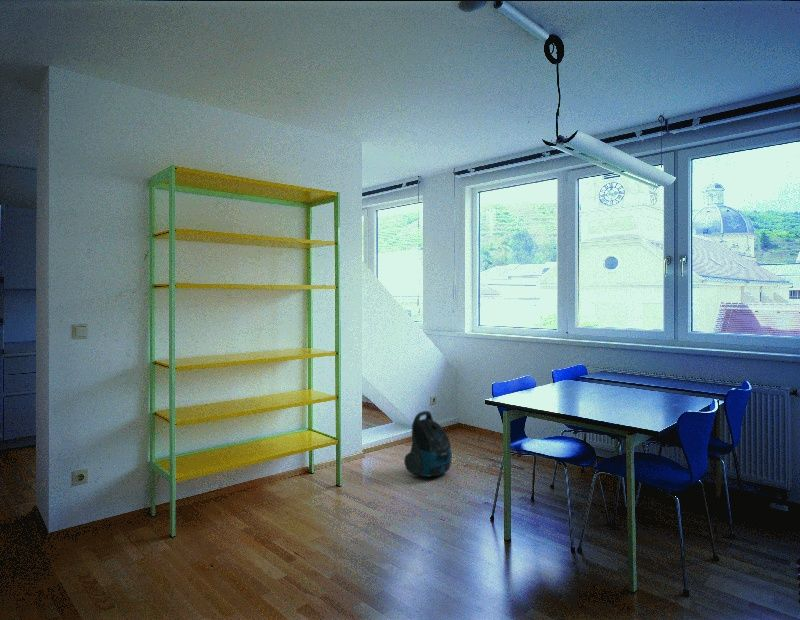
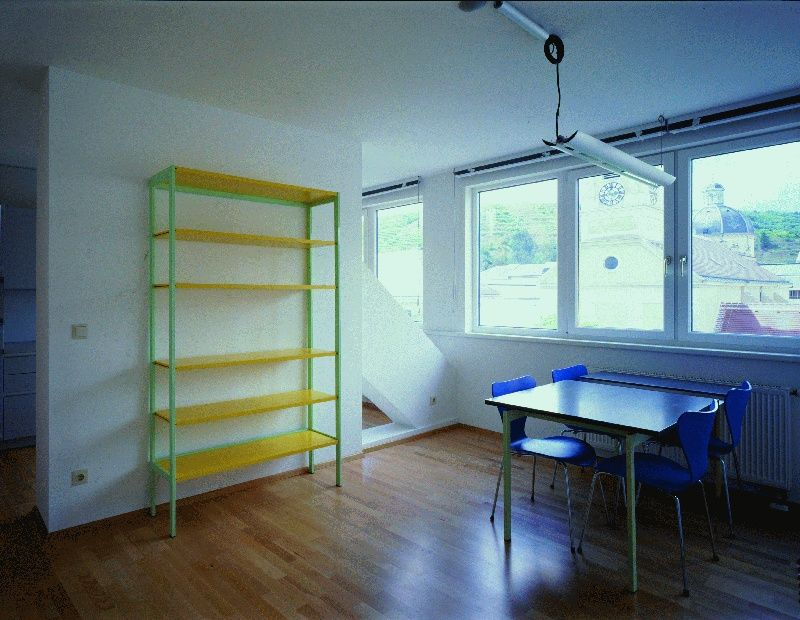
- vacuum cleaner [403,410,453,478]
